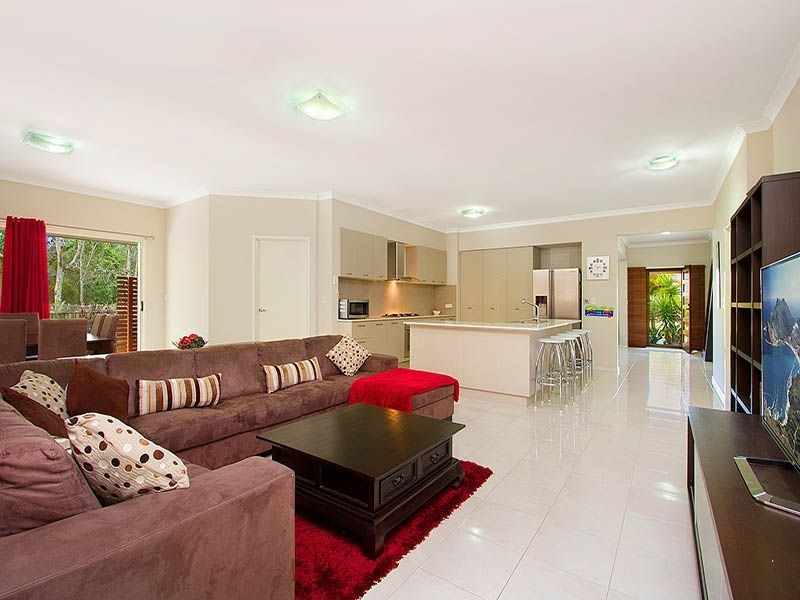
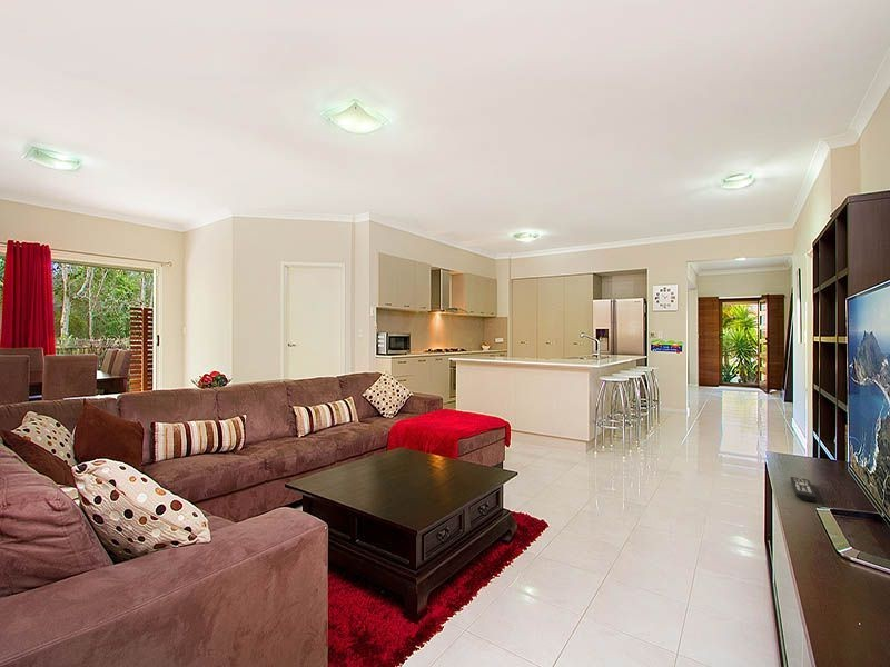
+ remote control [789,476,818,502]
